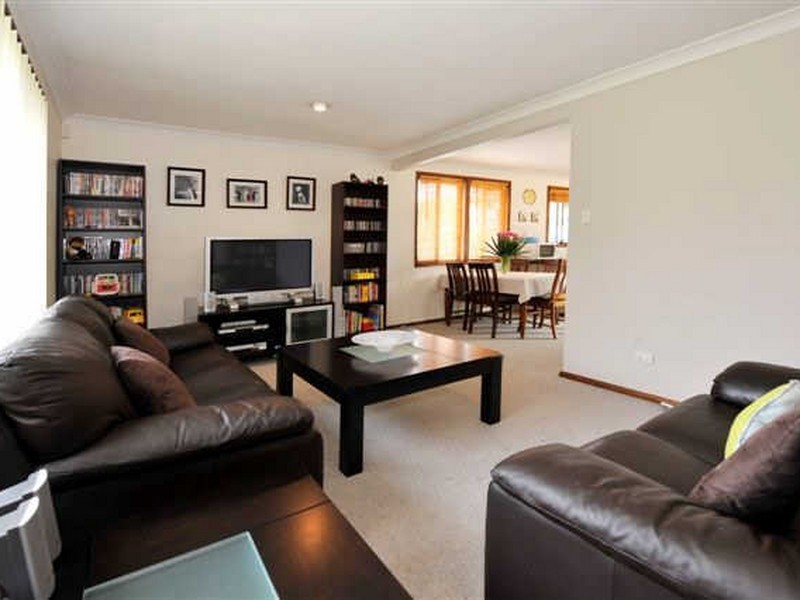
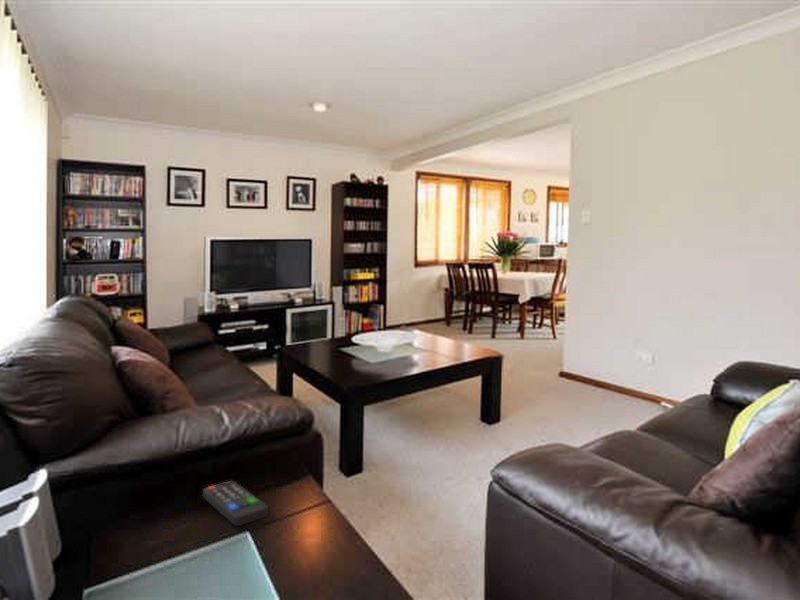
+ remote control [202,480,269,527]
